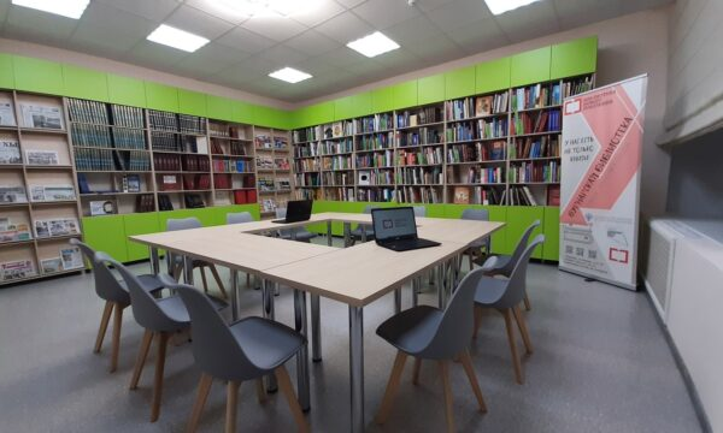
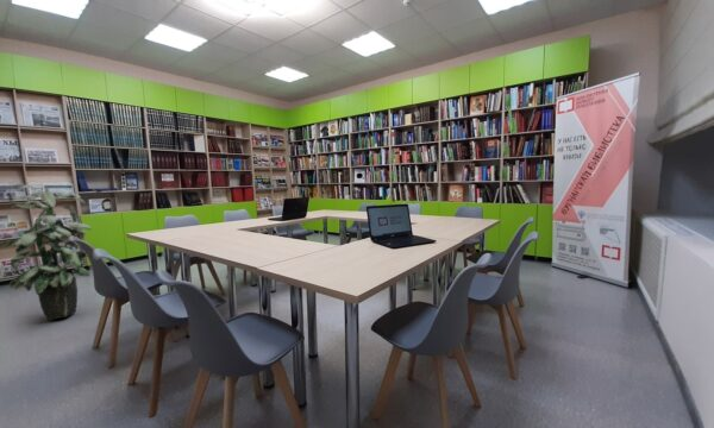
+ indoor plant [0,183,93,321]
